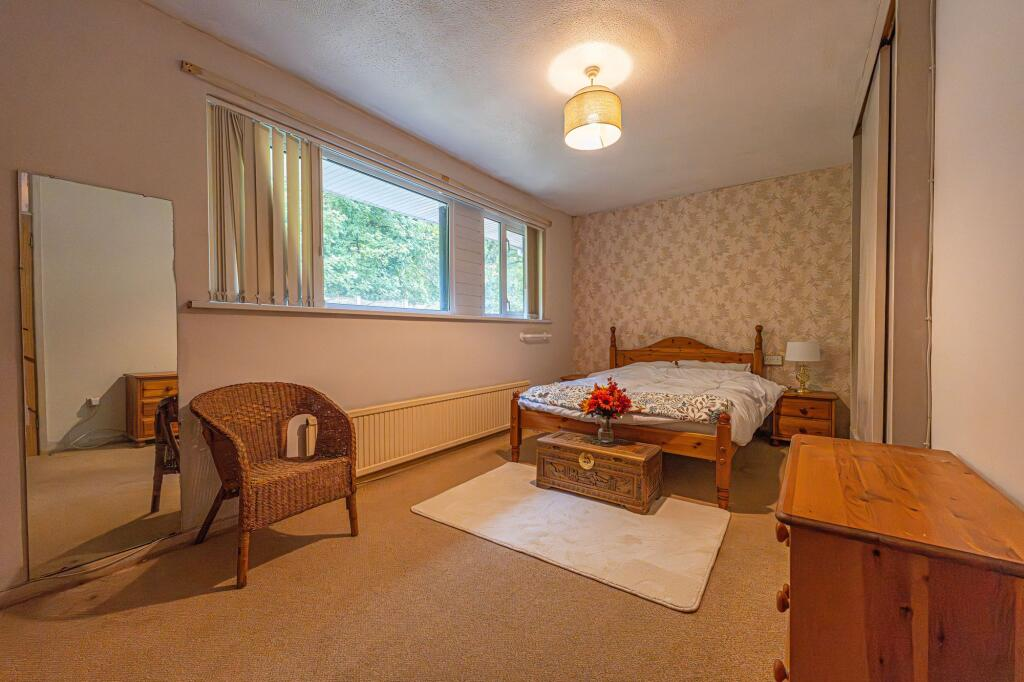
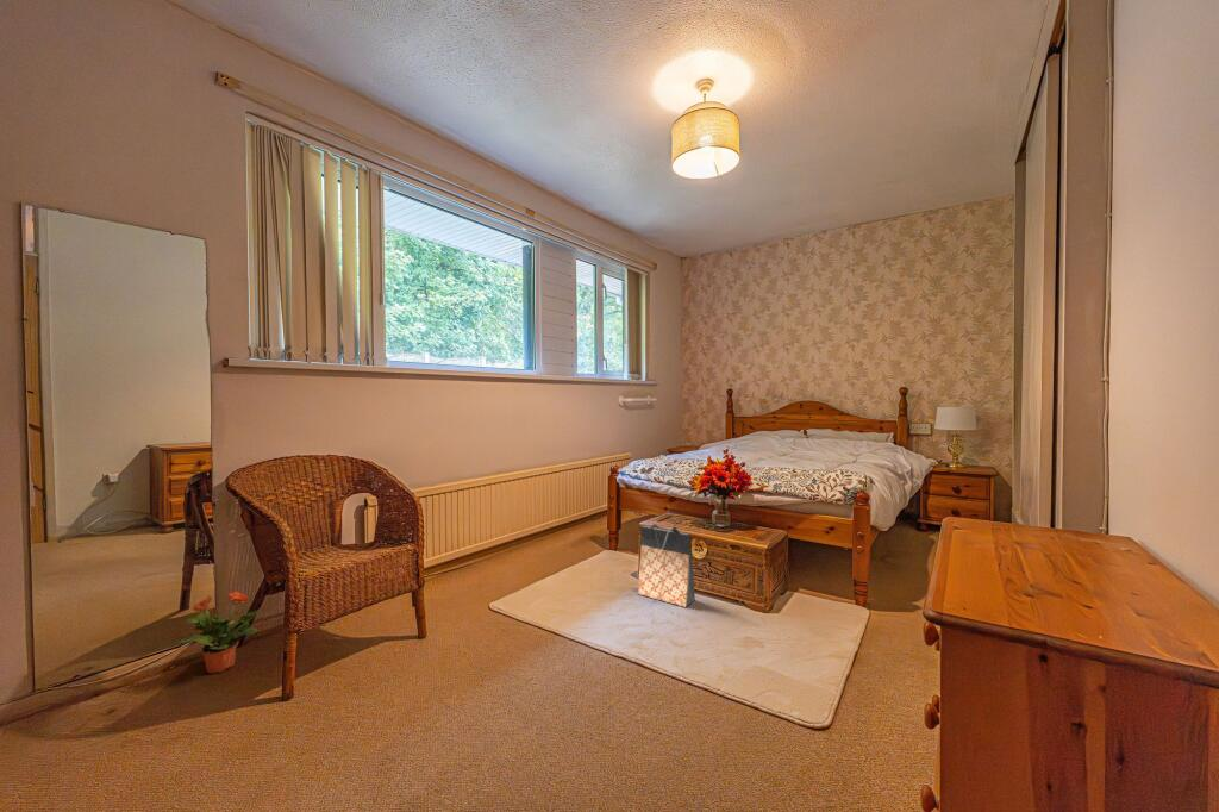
+ bag [636,524,696,608]
+ potted plant [176,589,261,675]
